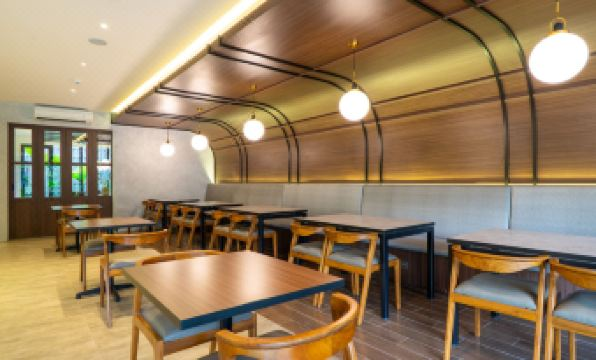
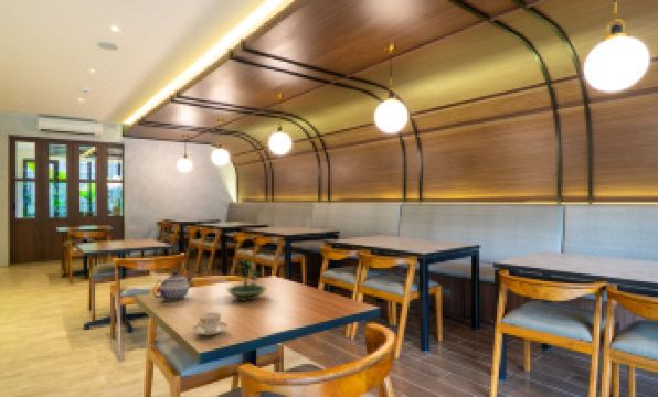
+ teapot [152,270,194,302]
+ teacup [191,311,229,336]
+ terrarium [226,259,267,302]
